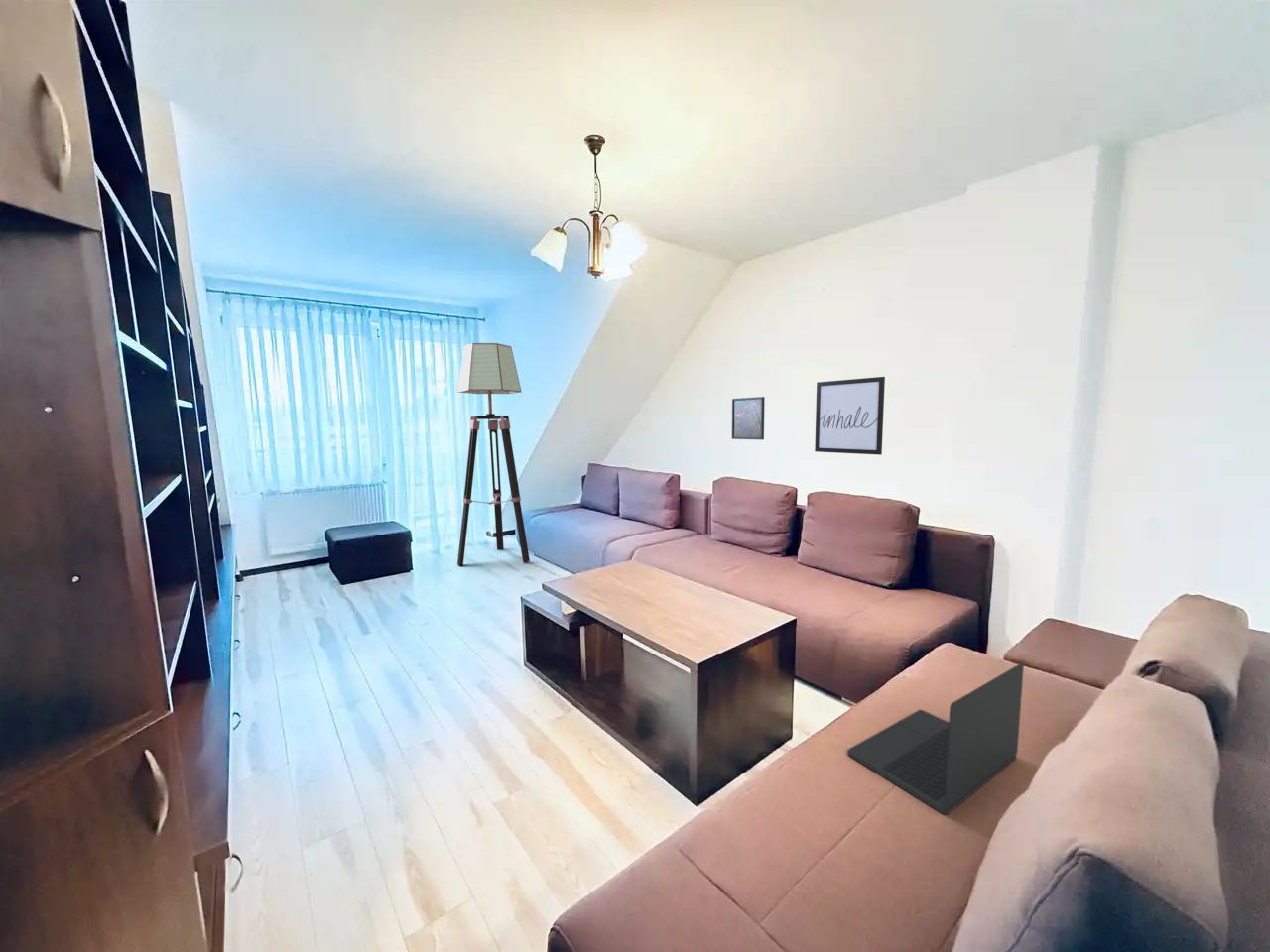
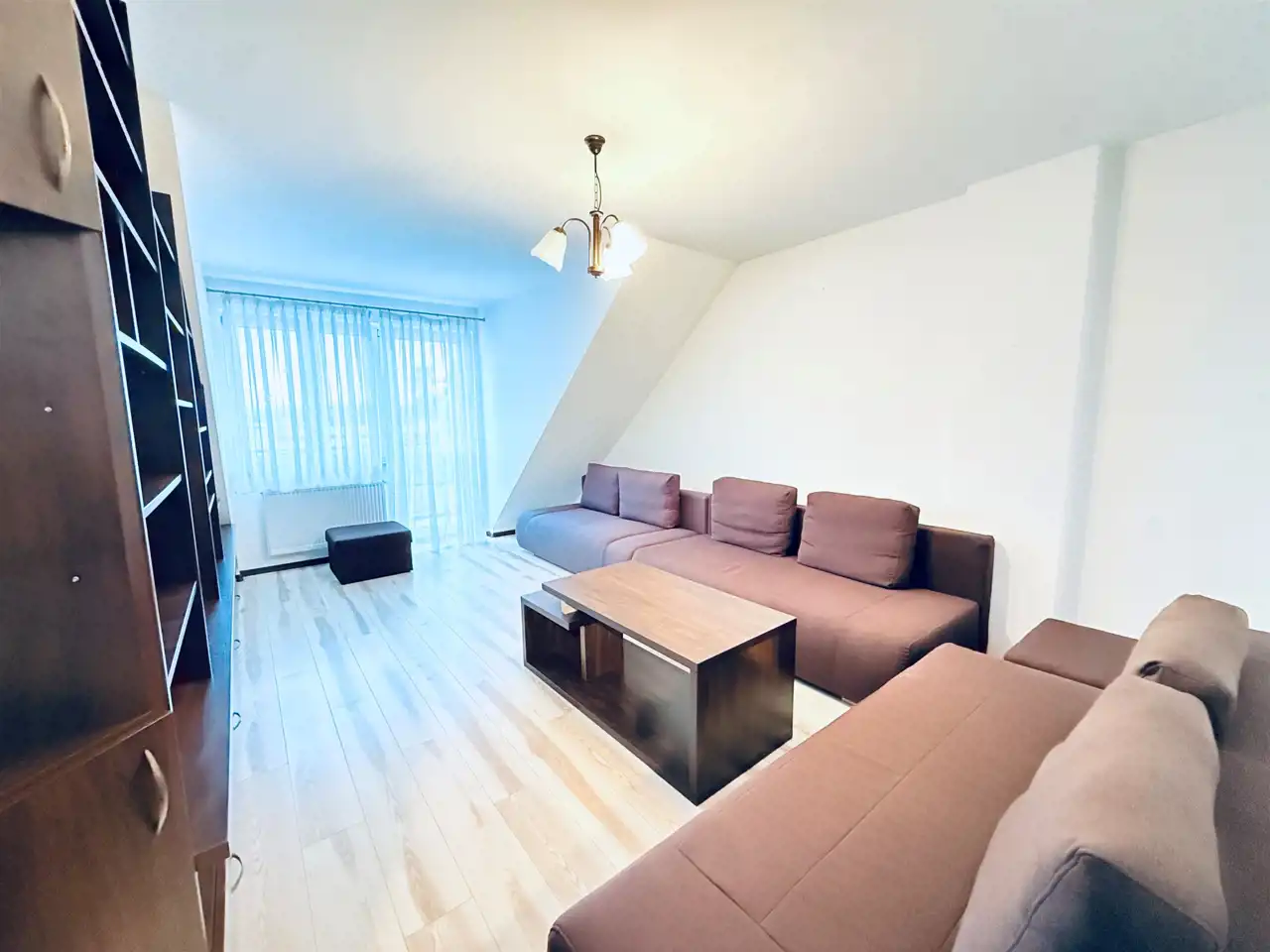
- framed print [731,396,766,440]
- laptop [846,661,1025,815]
- wall art [814,376,886,456]
- floor lamp [456,342,531,566]
